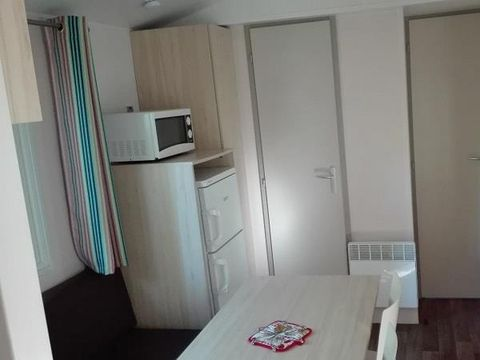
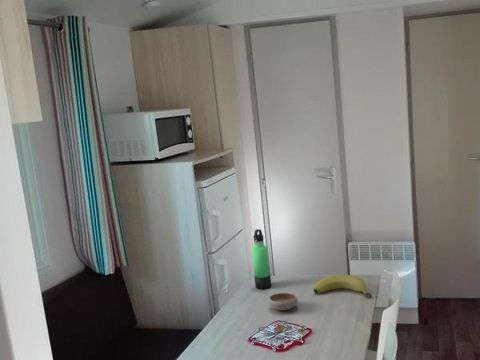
+ thermos bottle [251,228,272,290]
+ bowl [268,292,299,311]
+ banana [313,274,373,298]
